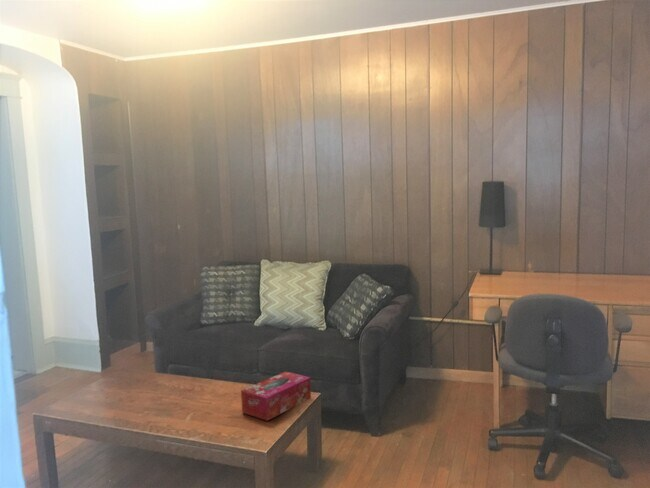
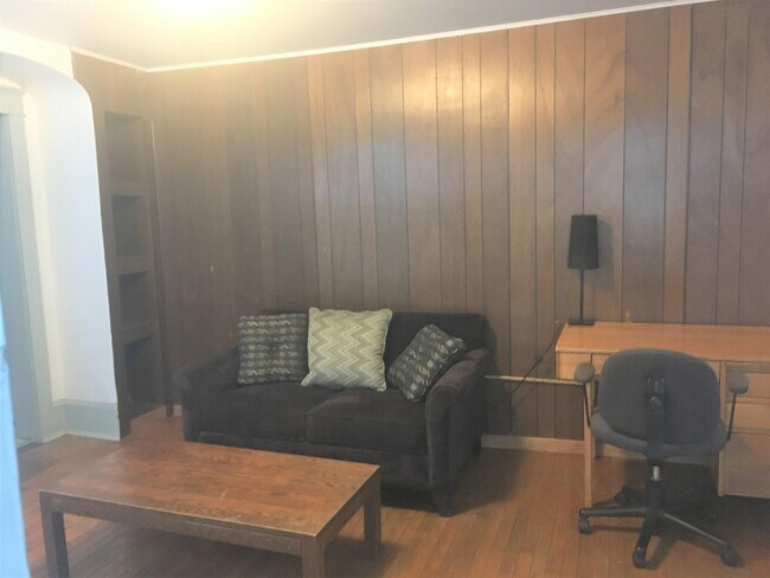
- tissue box [240,370,312,422]
